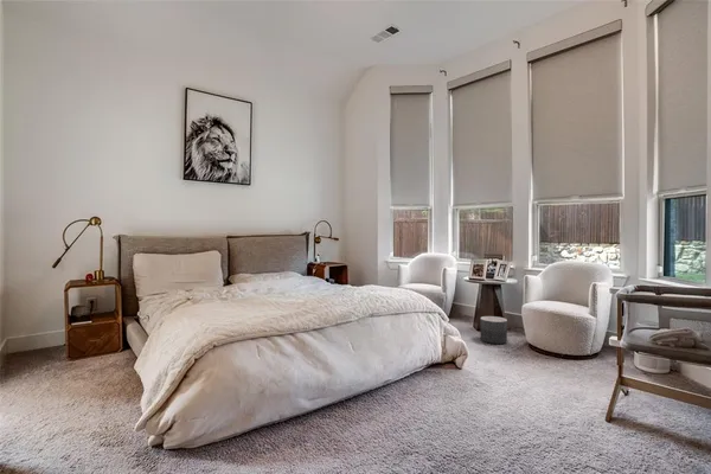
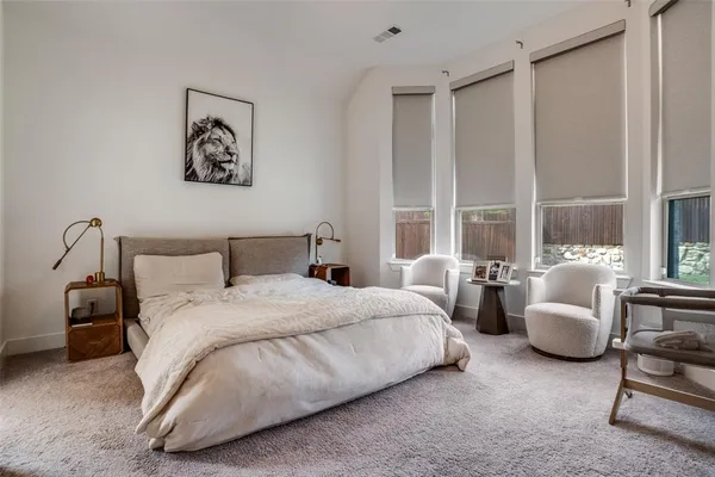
- planter [479,315,508,345]
